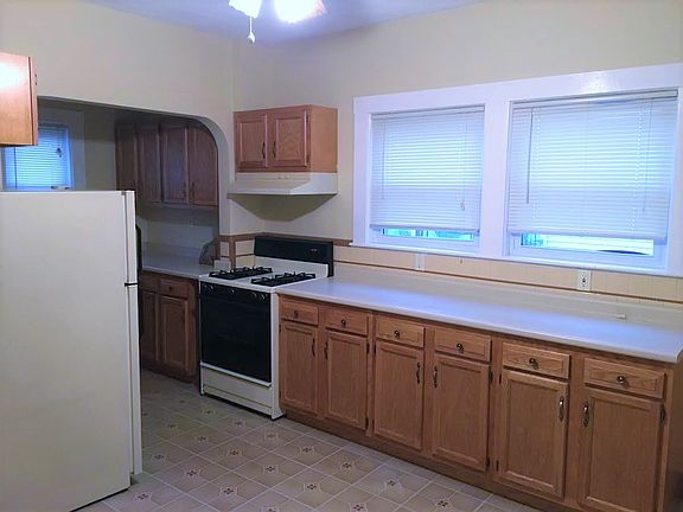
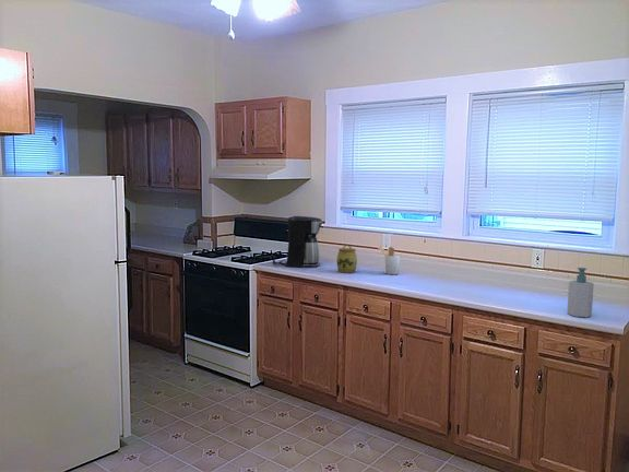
+ jar [336,244,358,274]
+ coffee maker [272,215,323,268]
+ utensil holder [377,246,401,275]
+ soap bottle [566,267,595,318]
